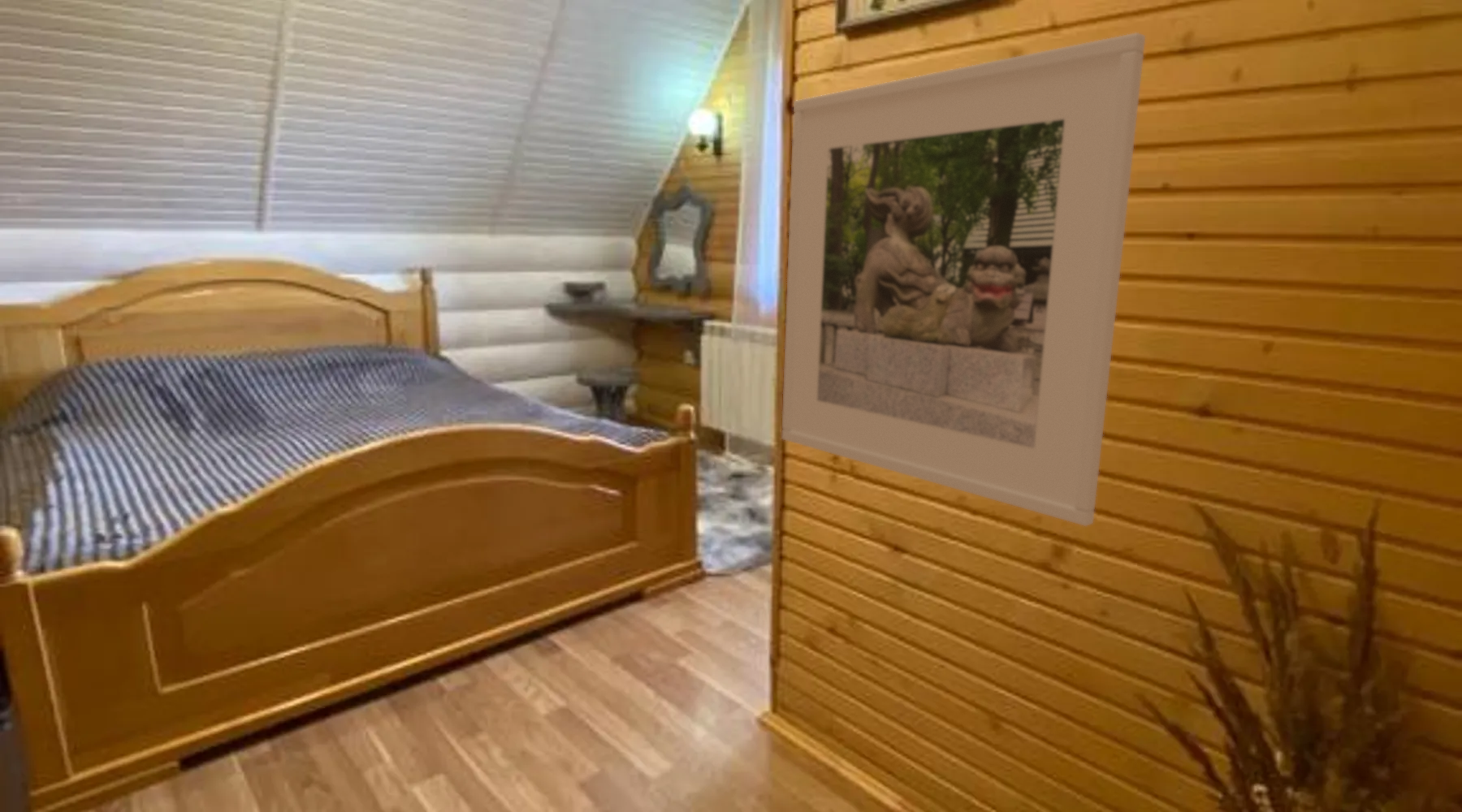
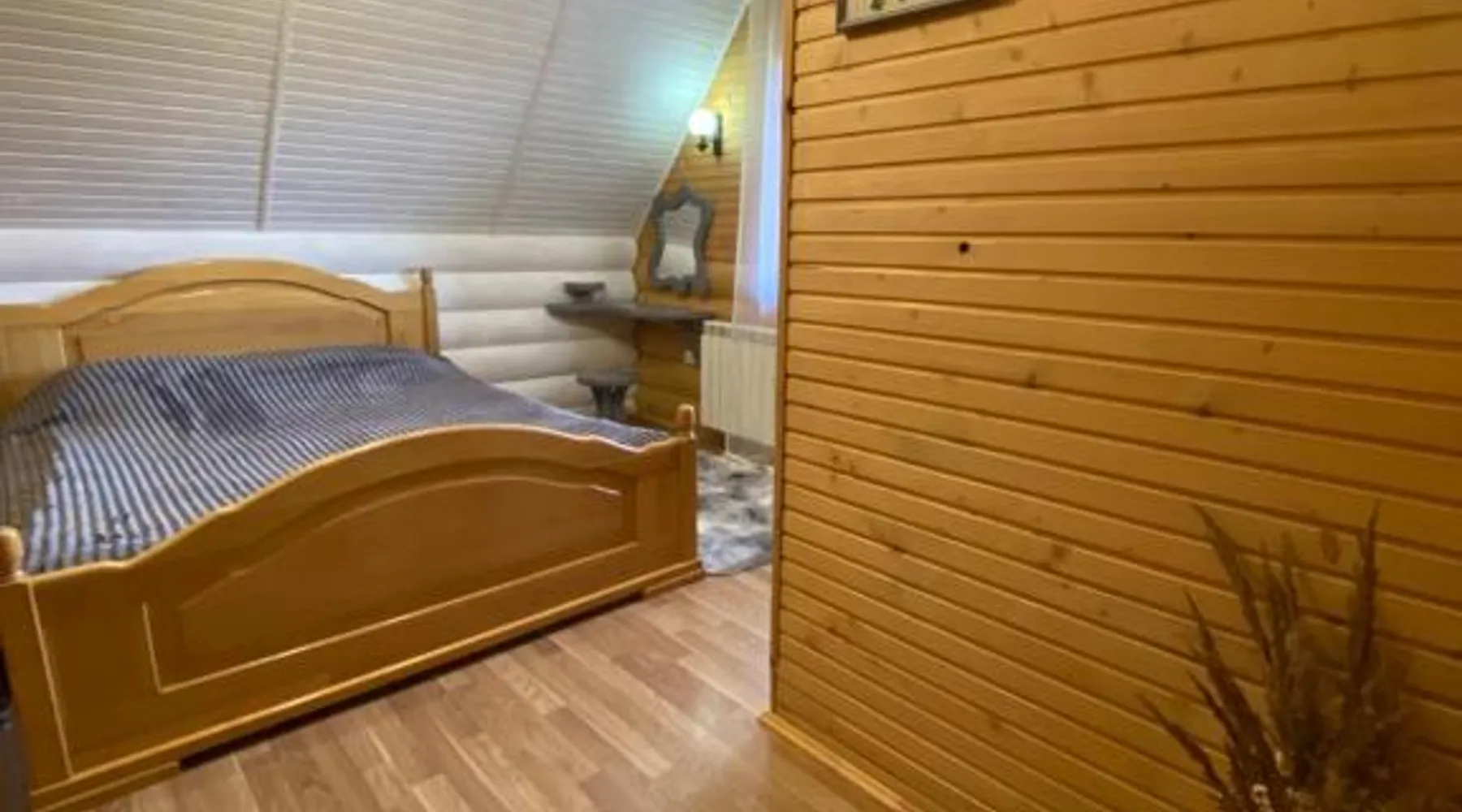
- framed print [781,32,1146,527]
